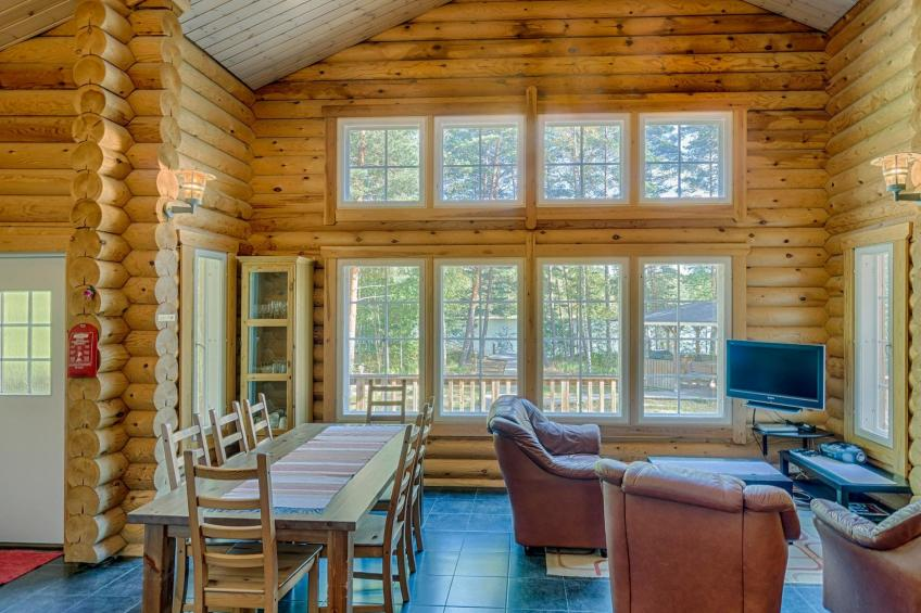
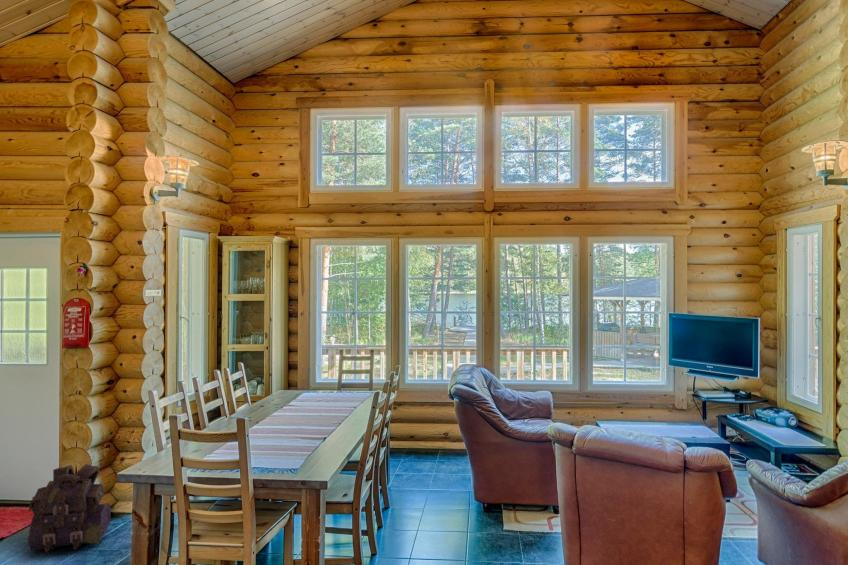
+ backpack [27,463,112,554]
